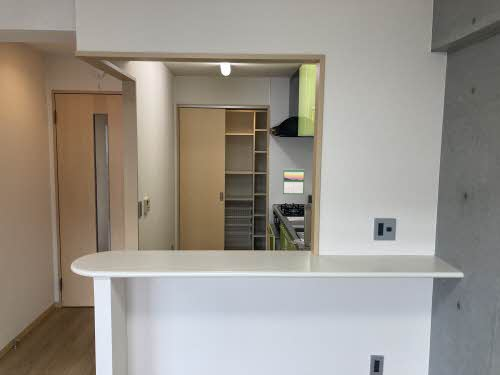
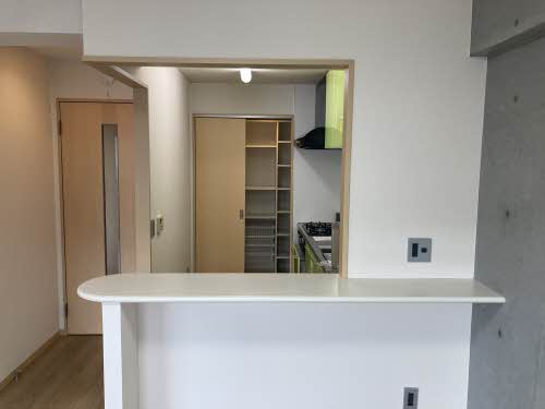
- calendar [282,168,306,195]
